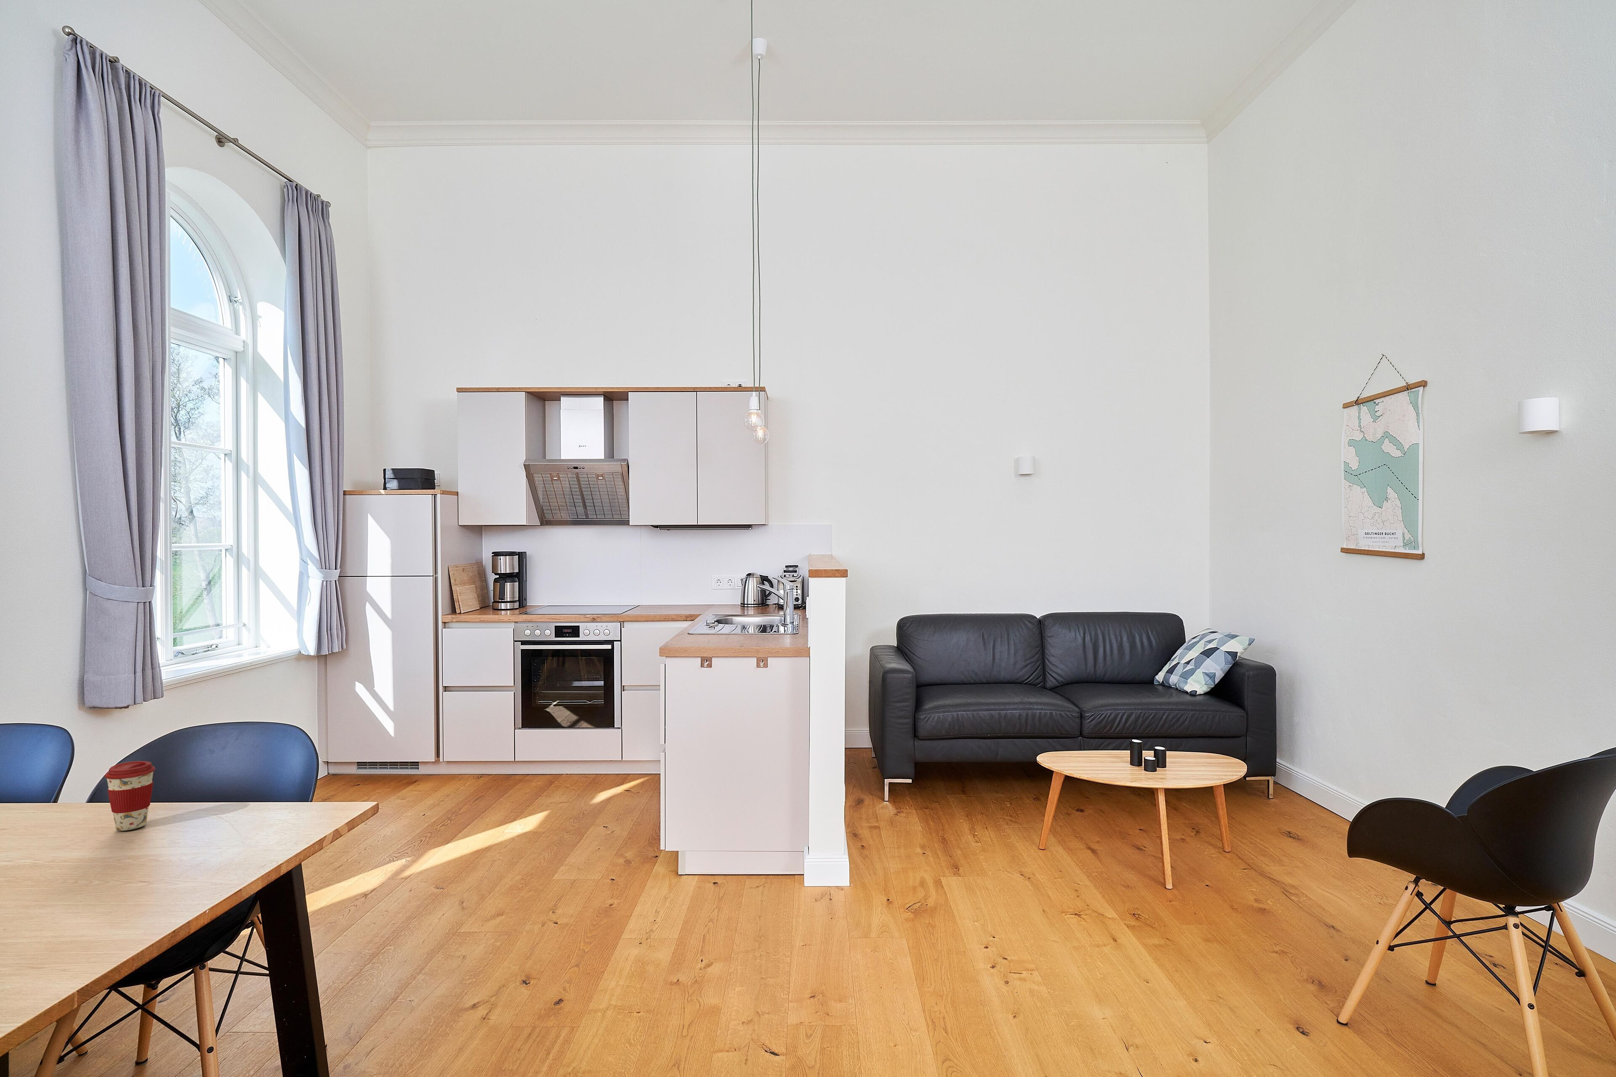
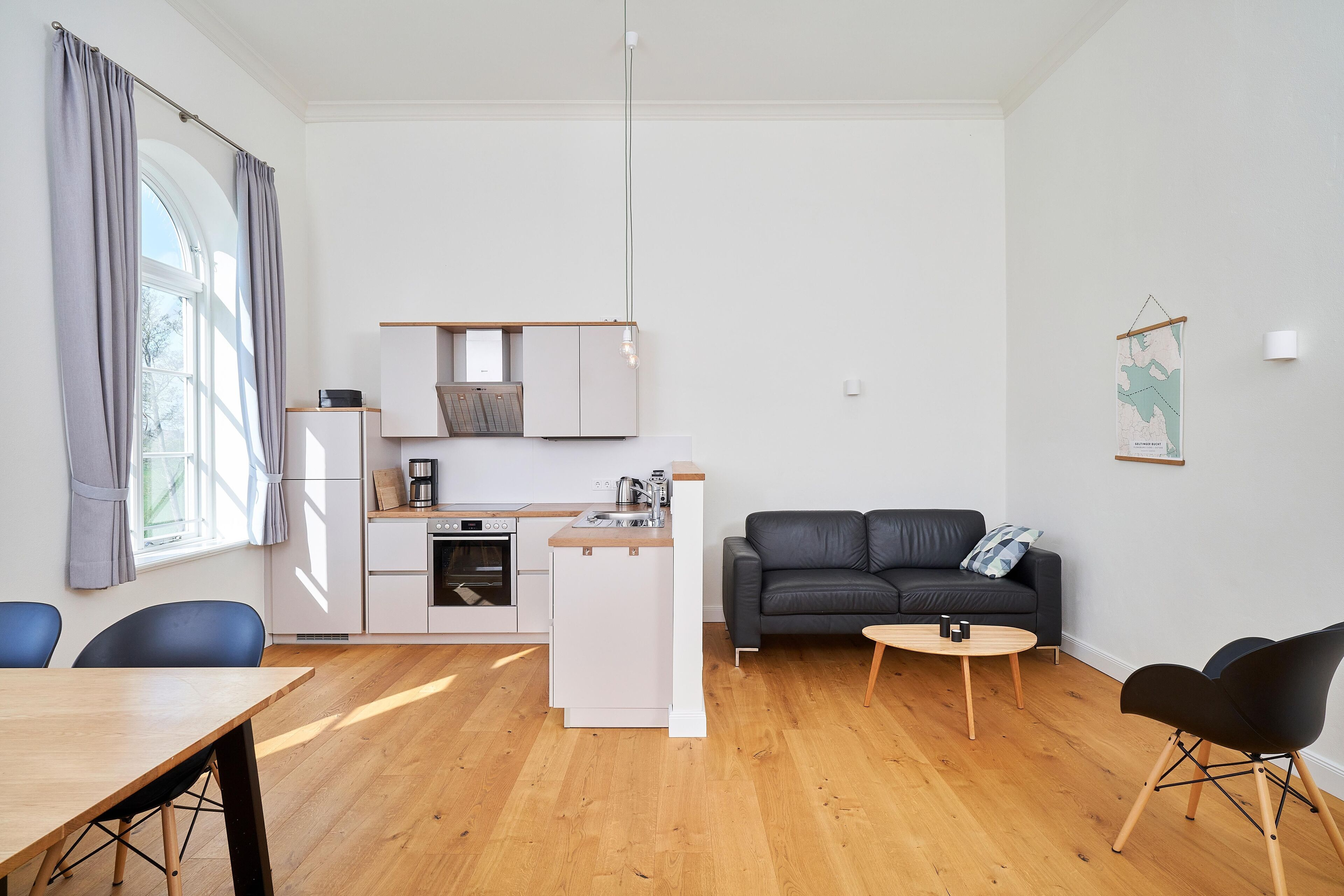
- coffee cup [105,761,156,832]
